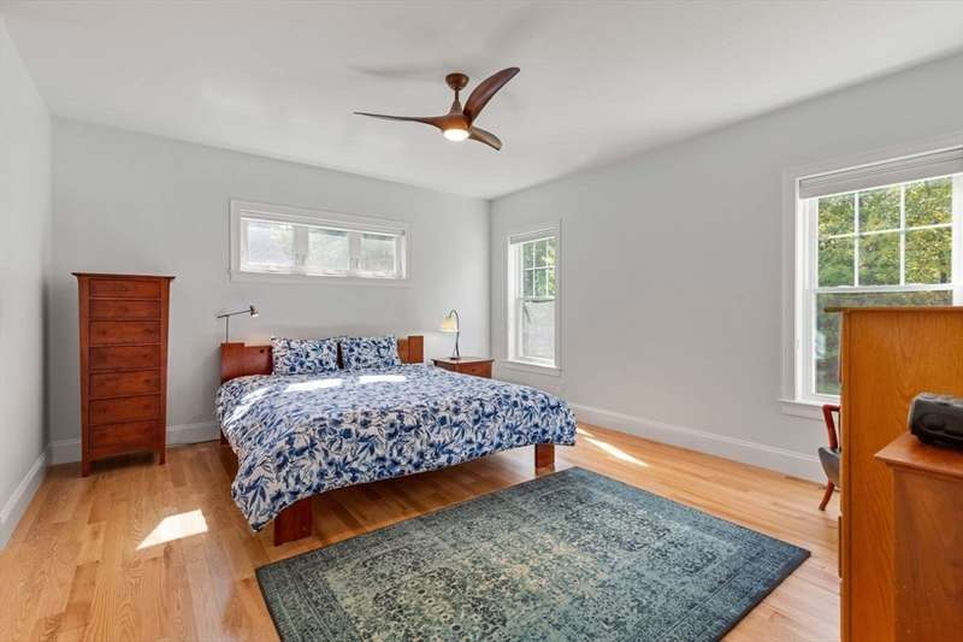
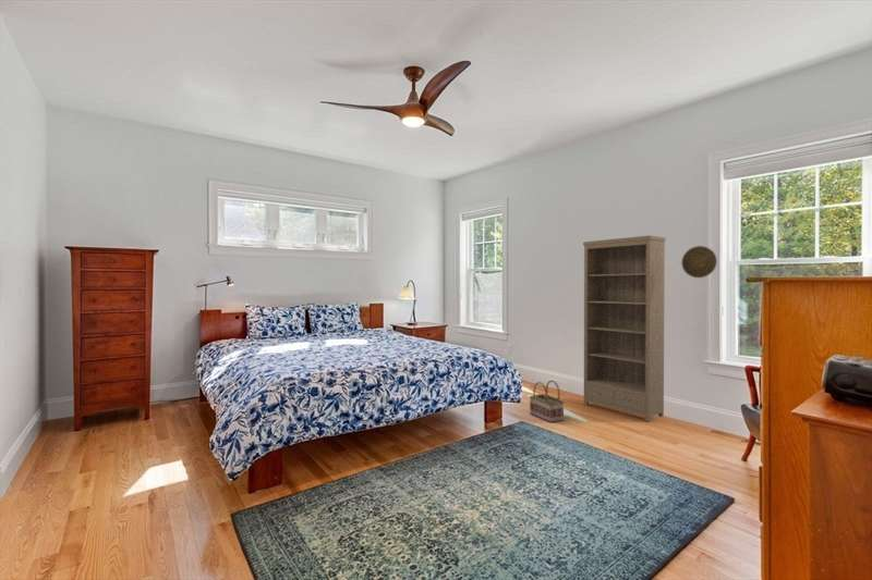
+ basket [529,379,565,423]
+ decorative plate [680,245,718,279]
+ bookshelf [582,234,667,422]
